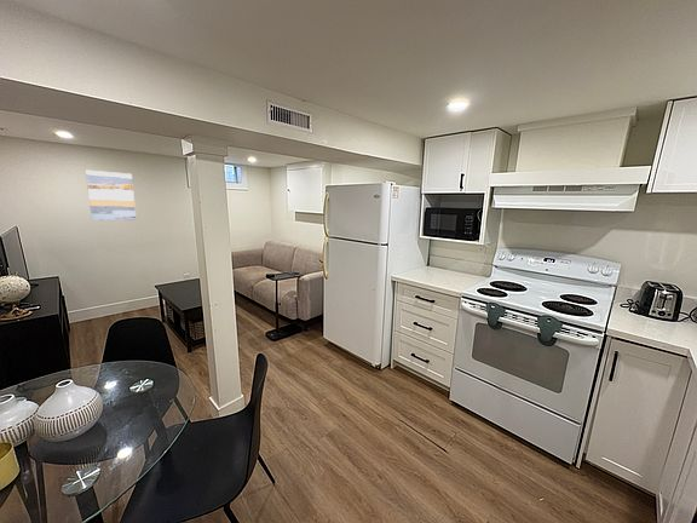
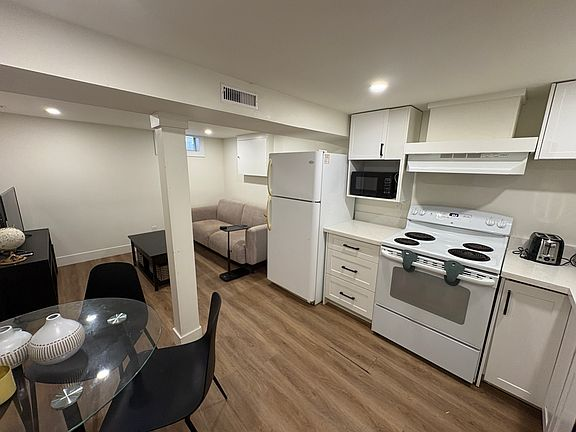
- wall art [85,169,138,222]
